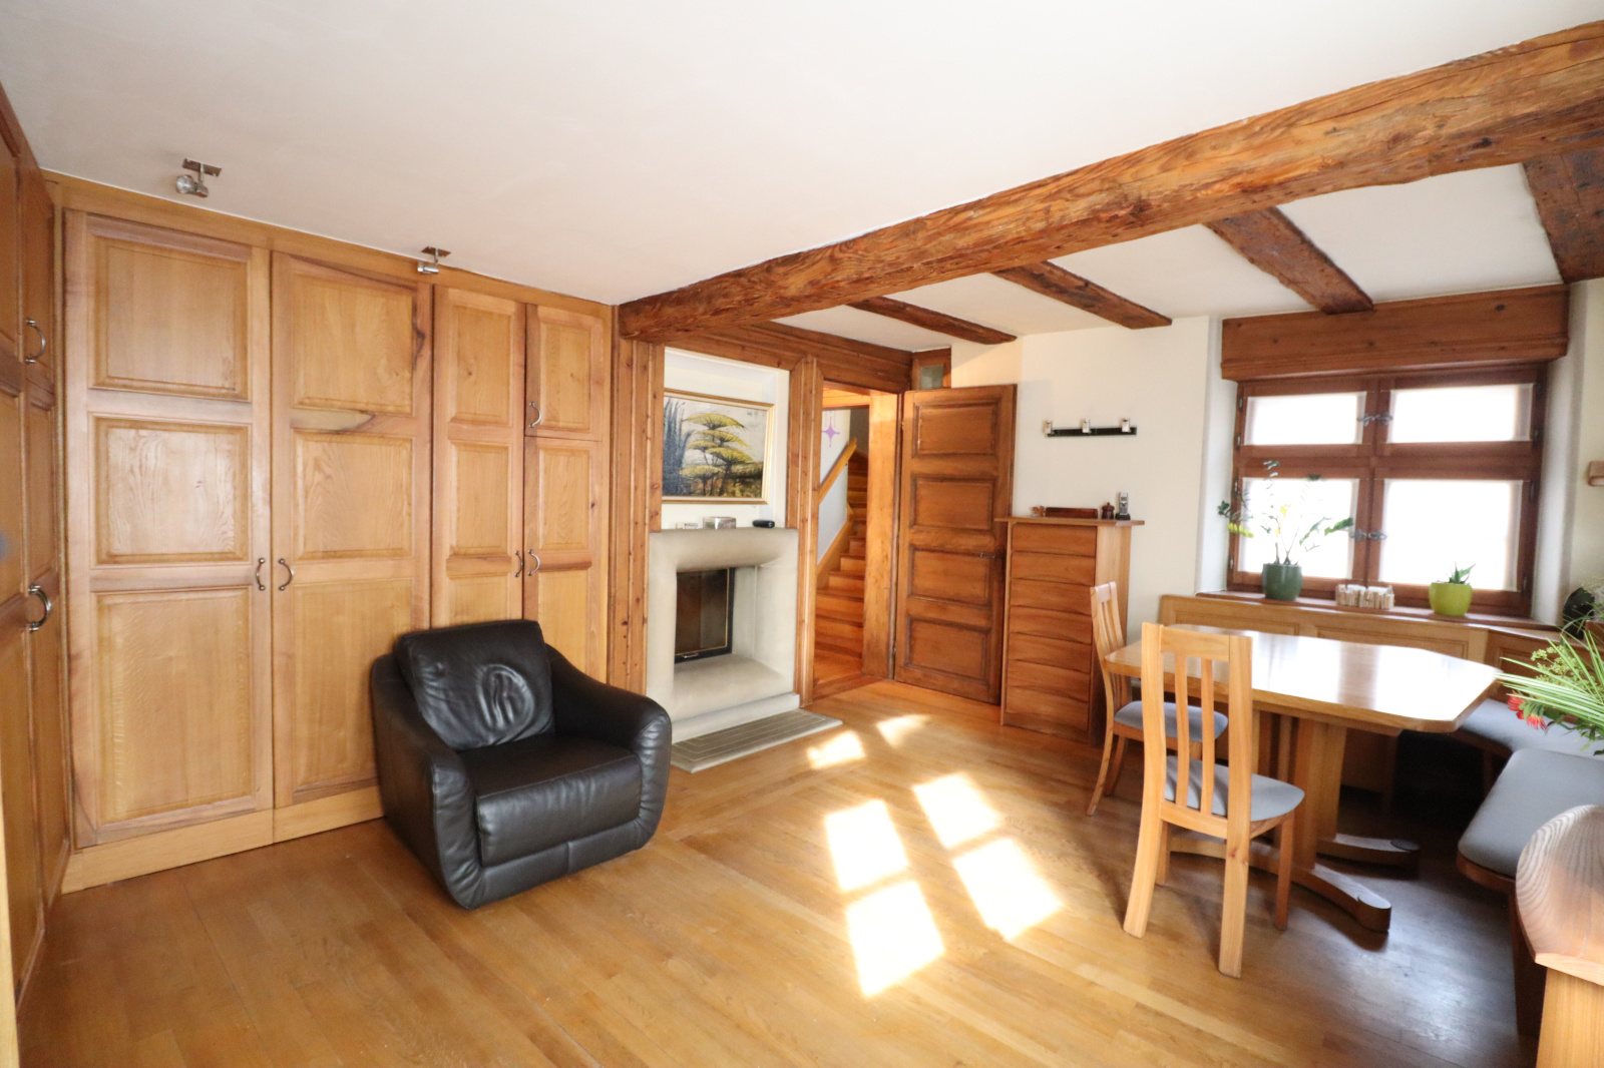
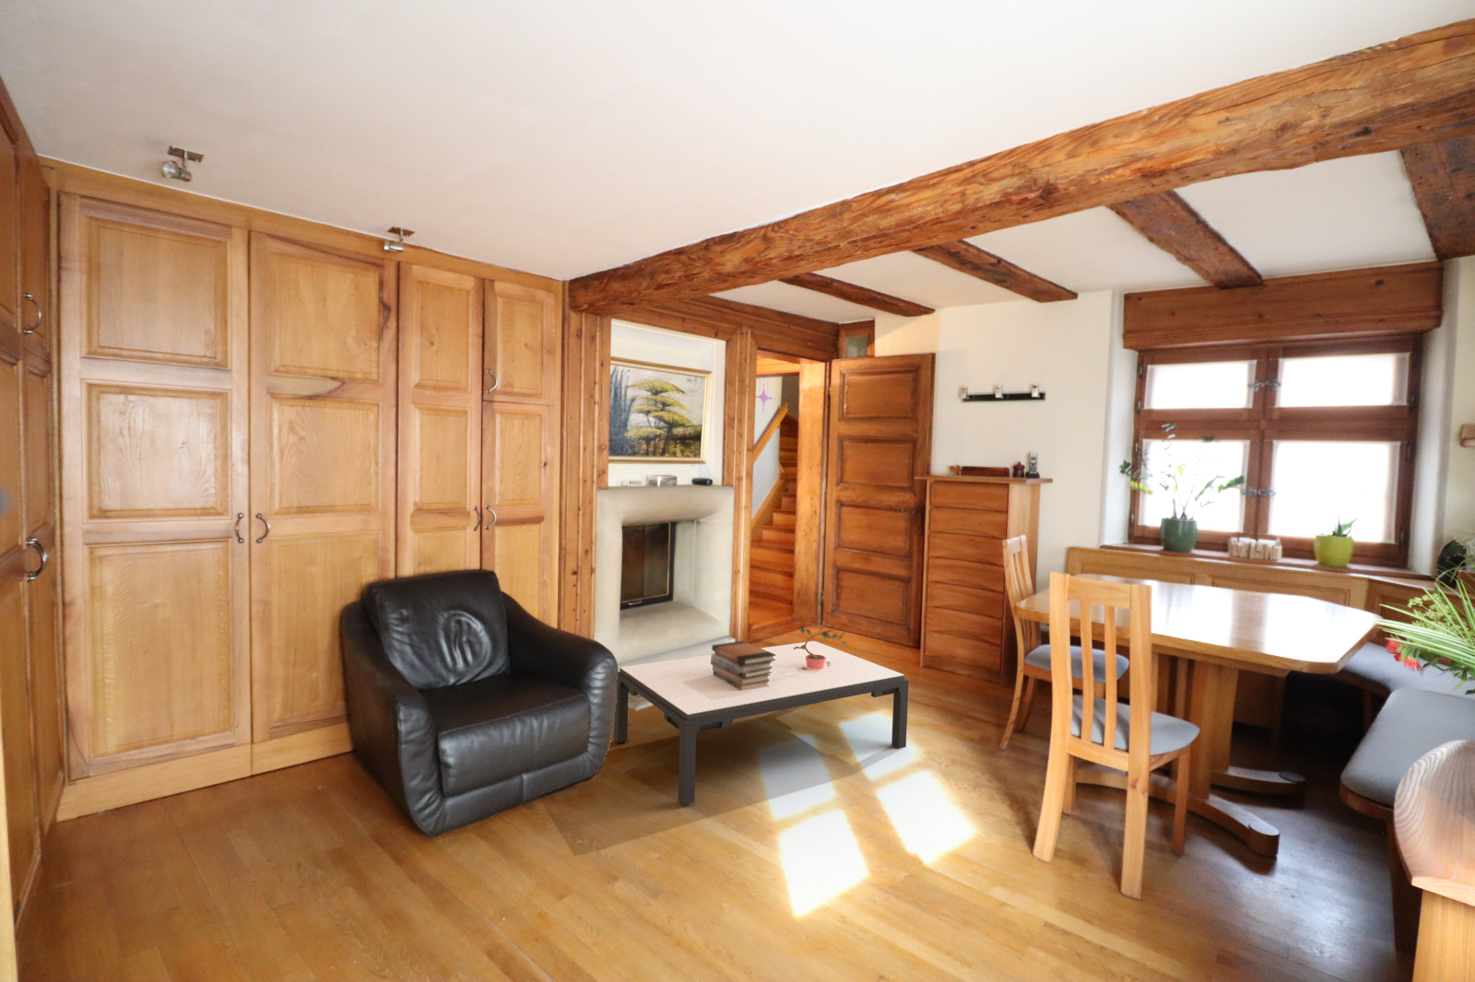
+ coffee table [613,640,910,806]
+ potted plant [794,621,850,670]
+ book stack [711,640,775,690]
